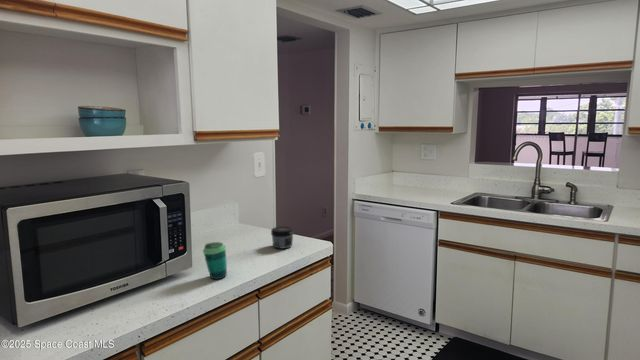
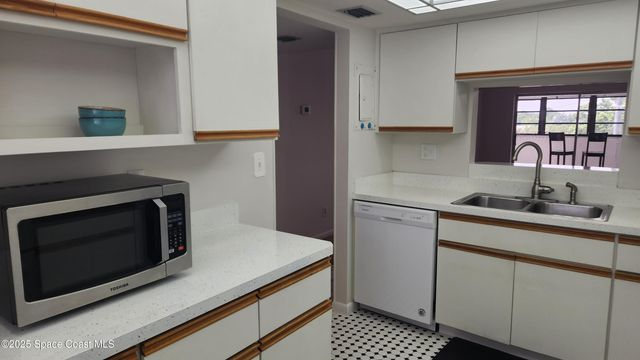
- jar [270,226,295,250]
- cup [202,241,228,280]
